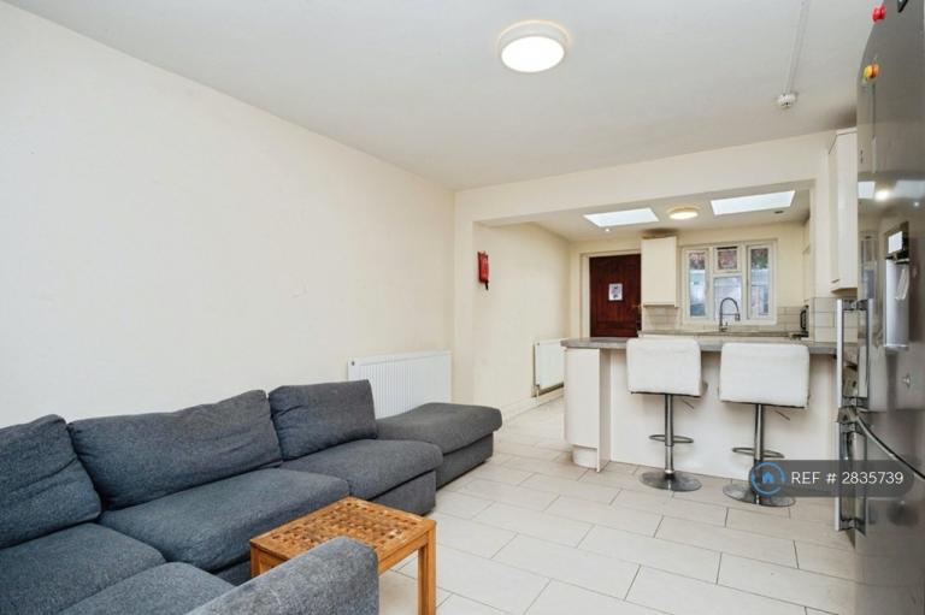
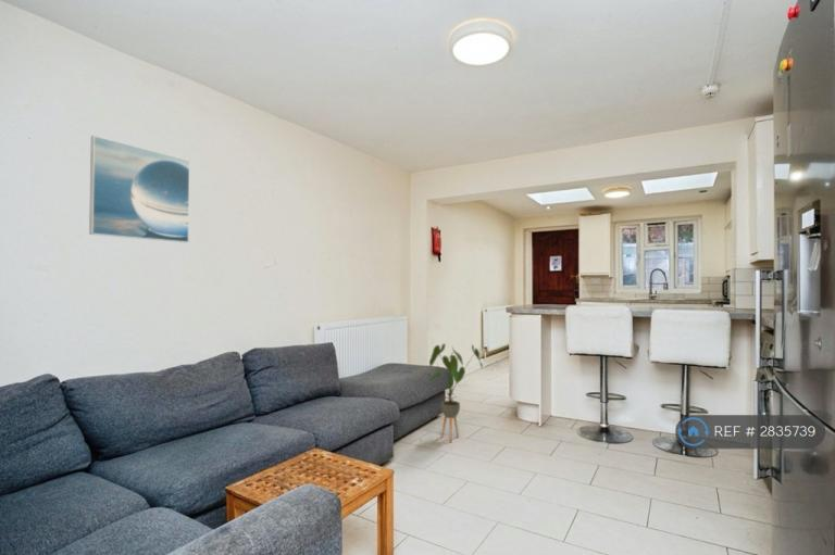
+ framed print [88,135,191,243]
+ house plant [427,342,484,443]
